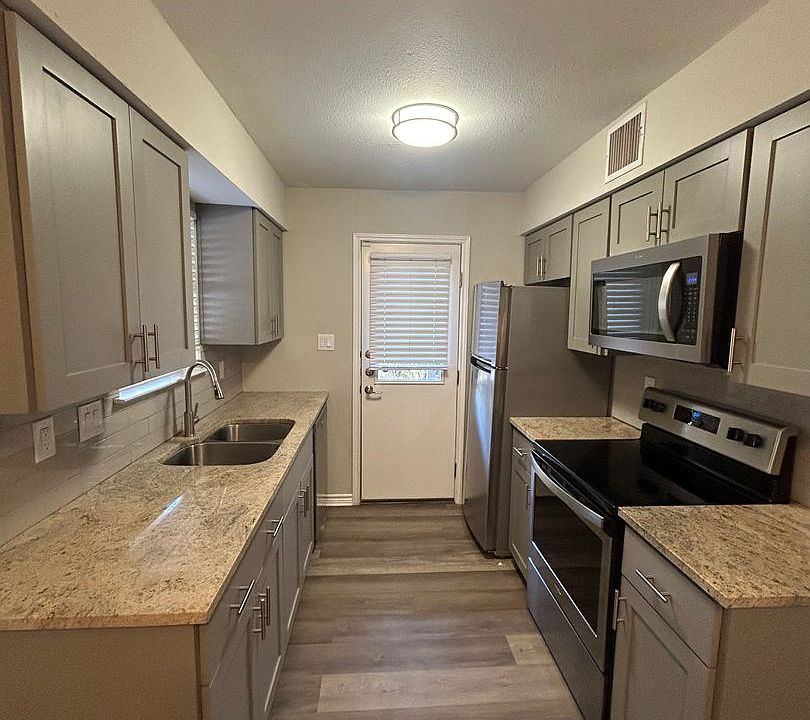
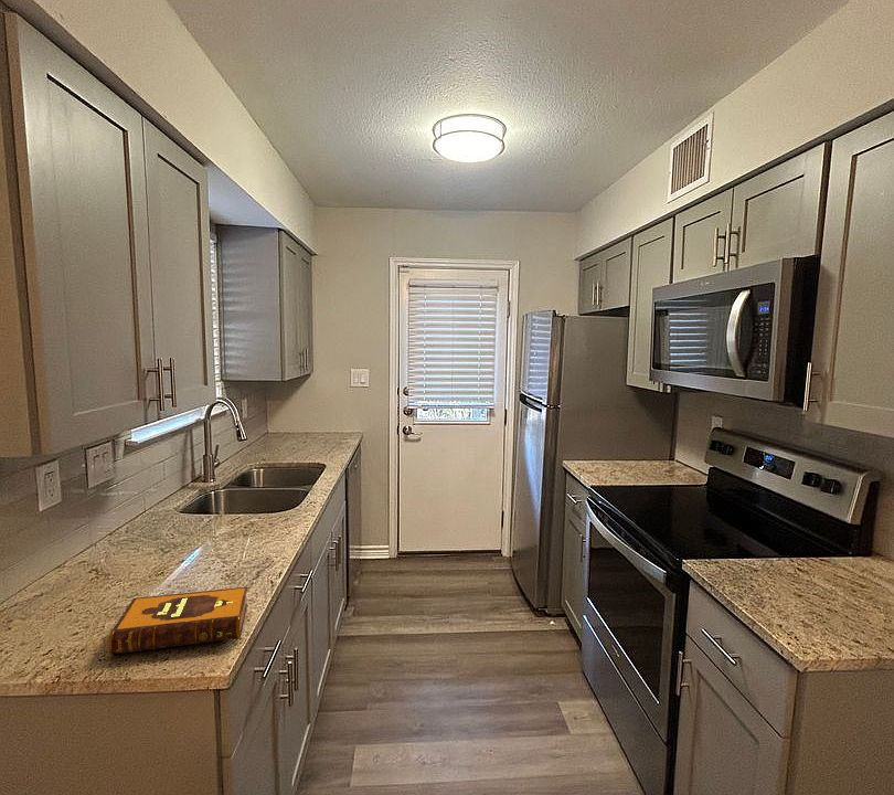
+ hardback book [107,586,248,657]
